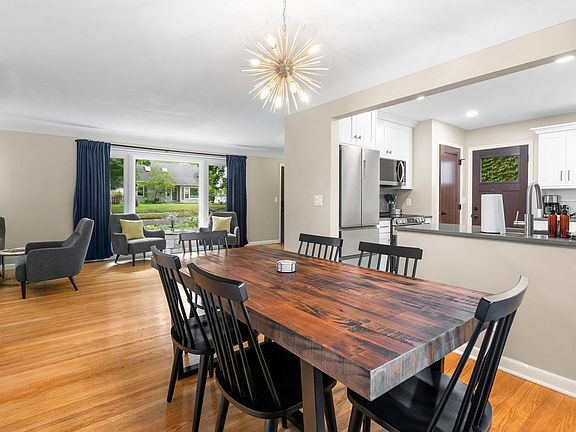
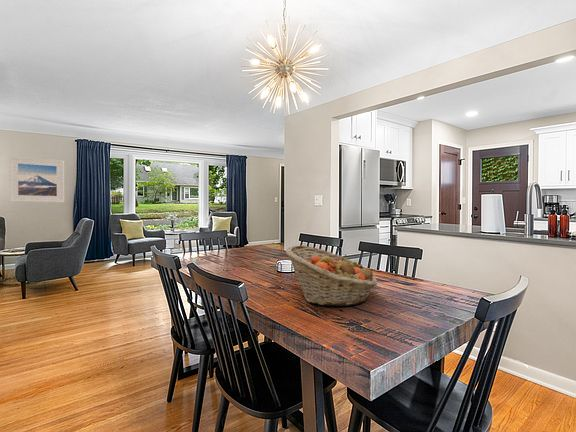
+ fruit basket [285,244,378,307]
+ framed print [8,155,65,203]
